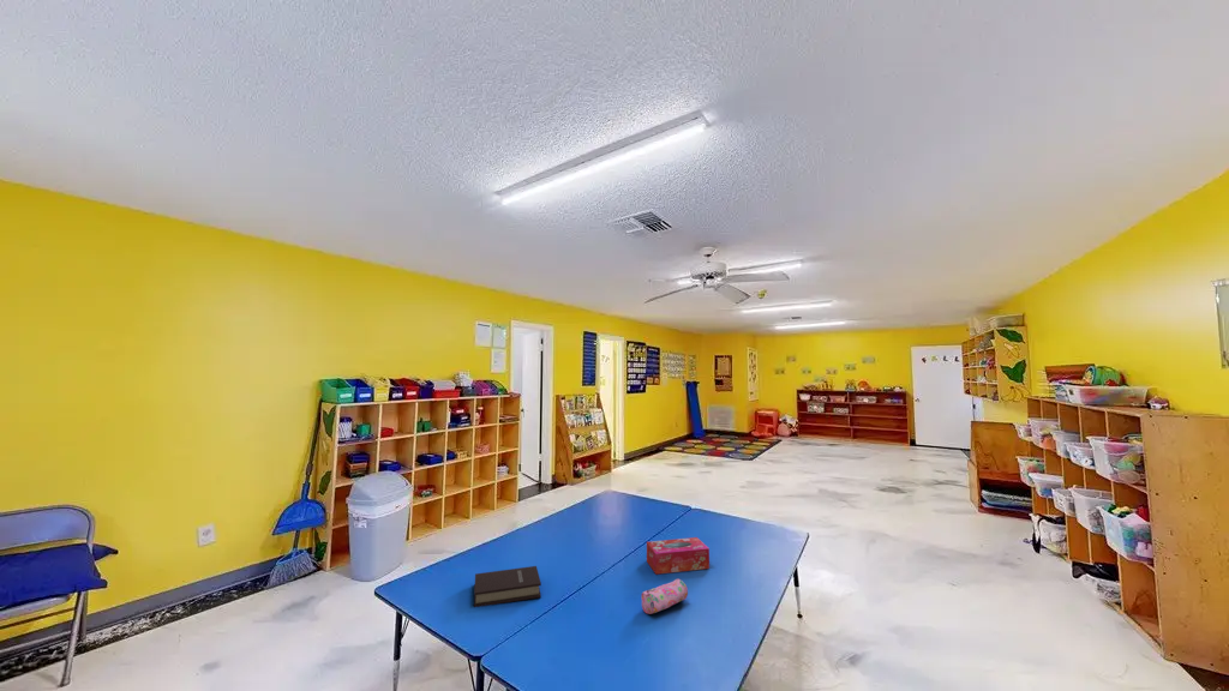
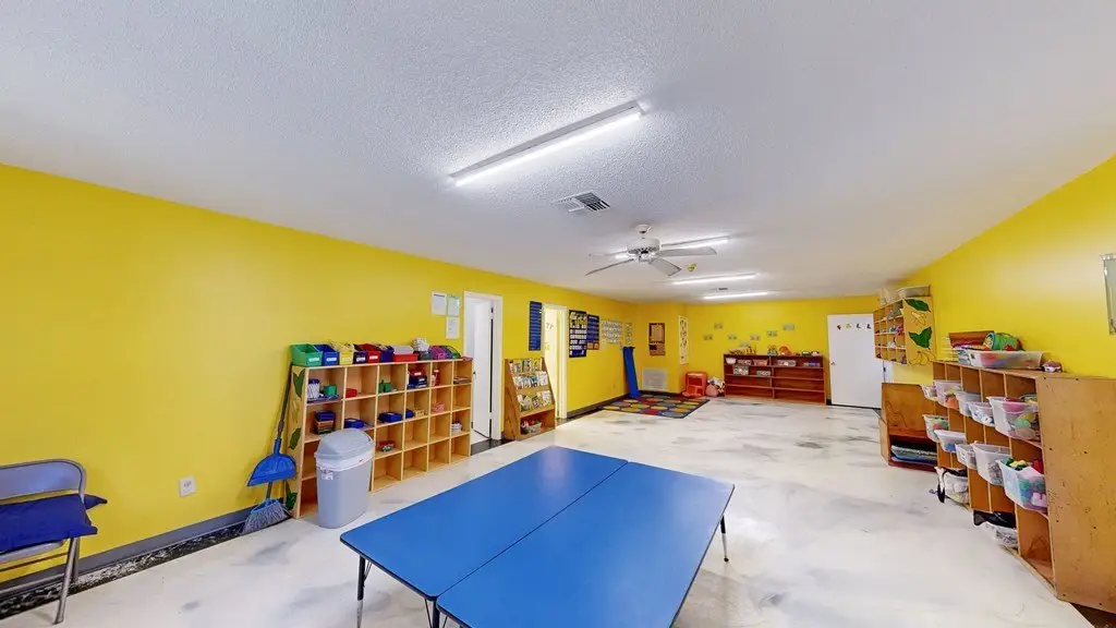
- tissue box [646,536,711,576]
- pencil case [641,578,689,615]
- book [473,565,542,608]
